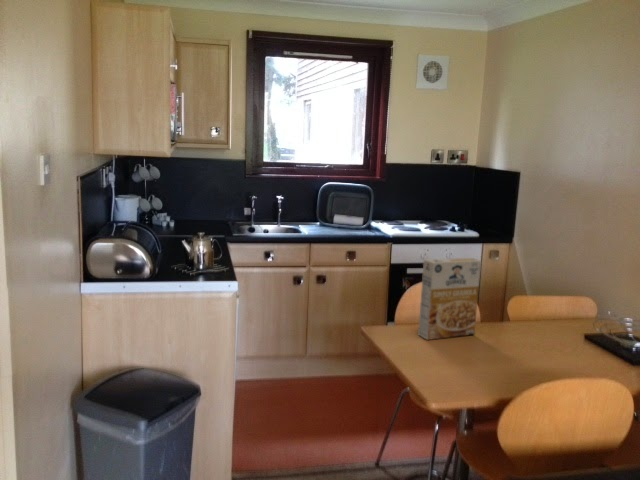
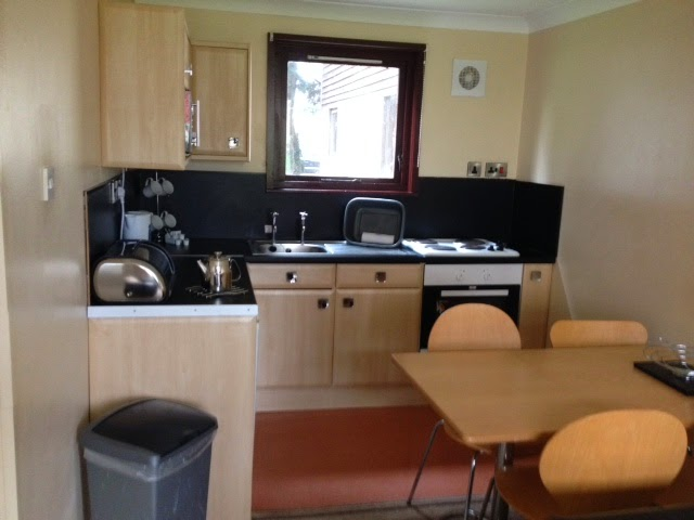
- cereal box [417,257,482,341]
